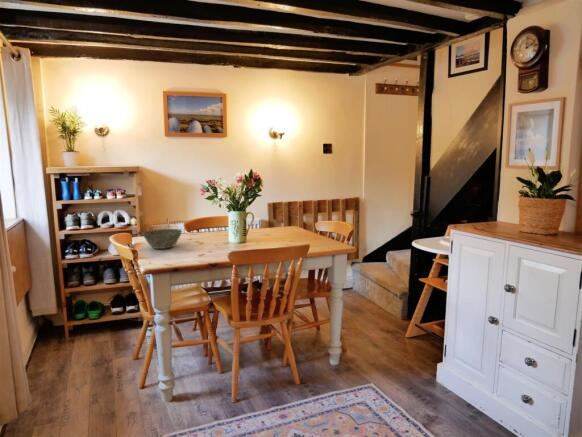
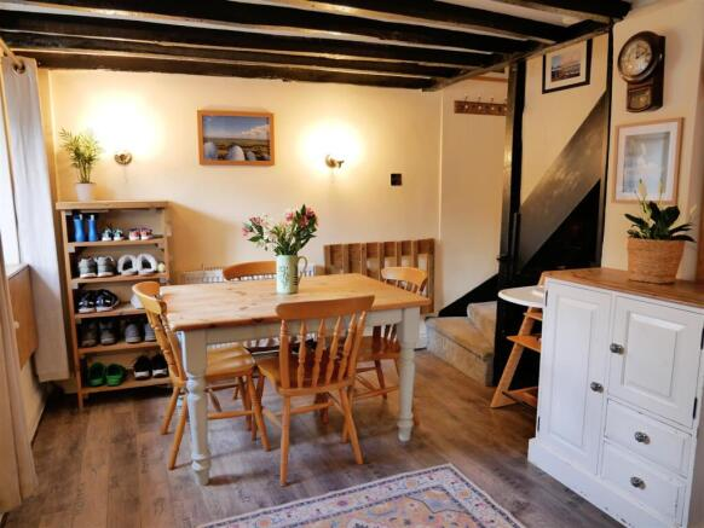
- bowl [141,228,184,250]
